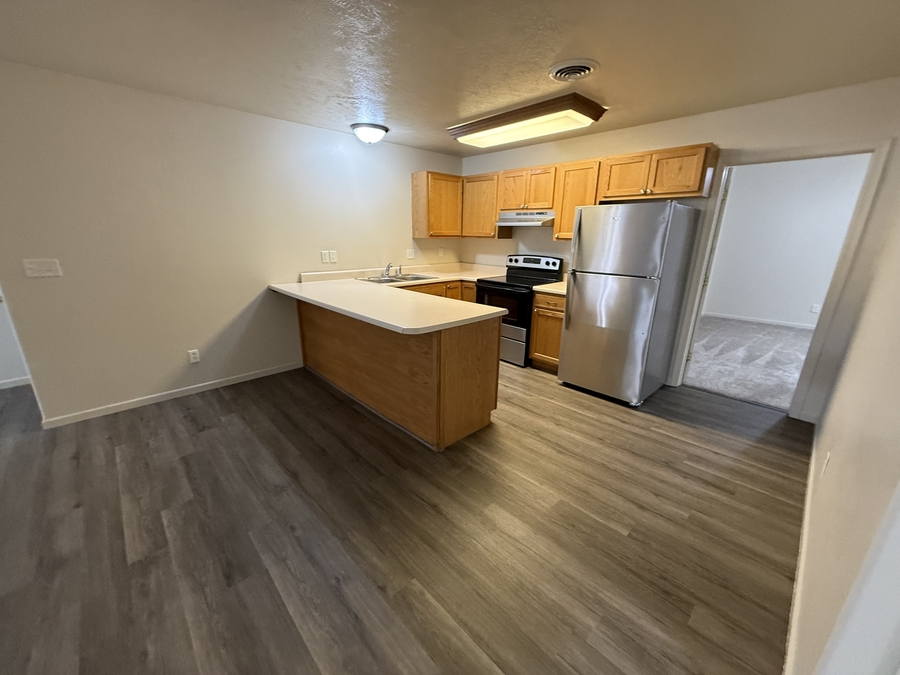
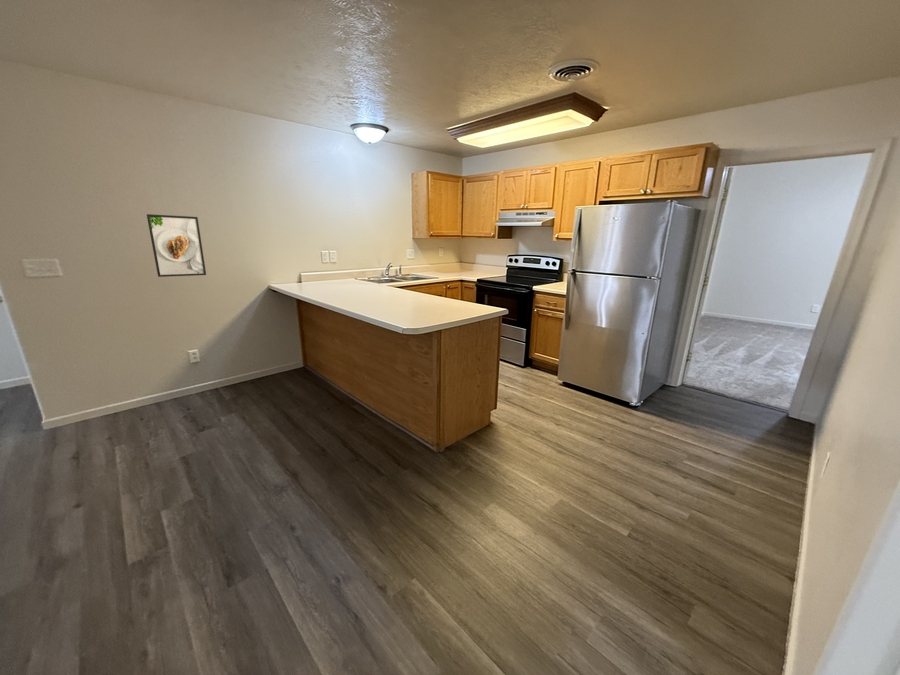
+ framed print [146,213,207,278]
